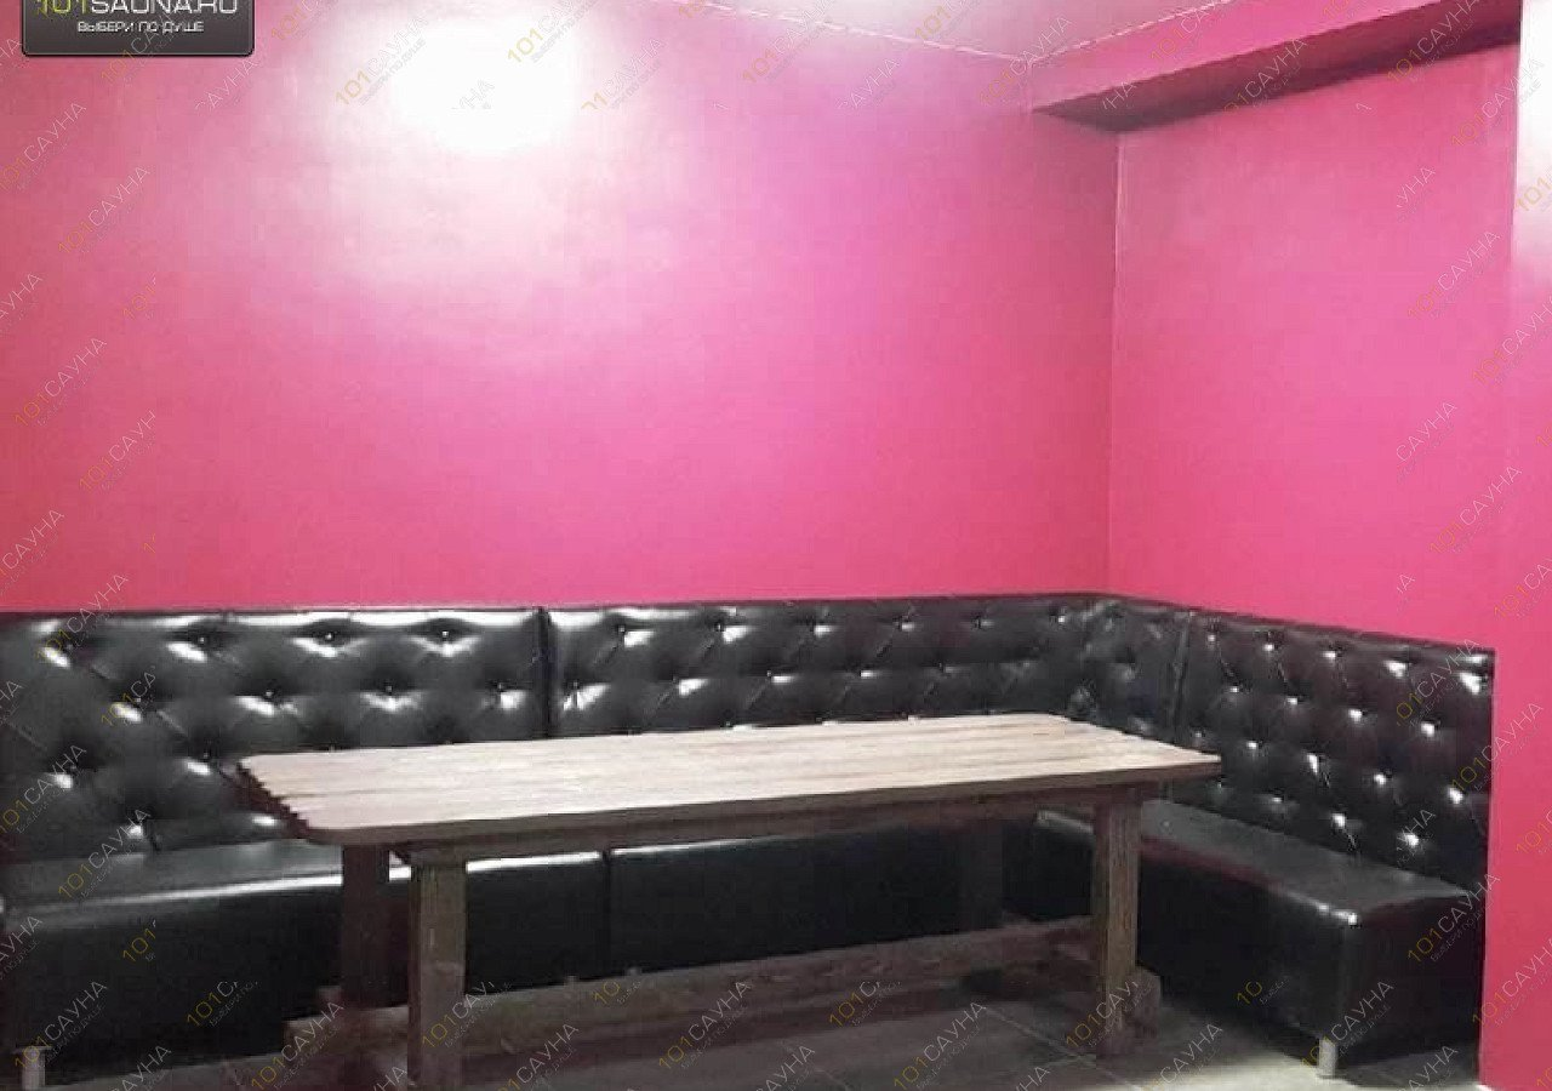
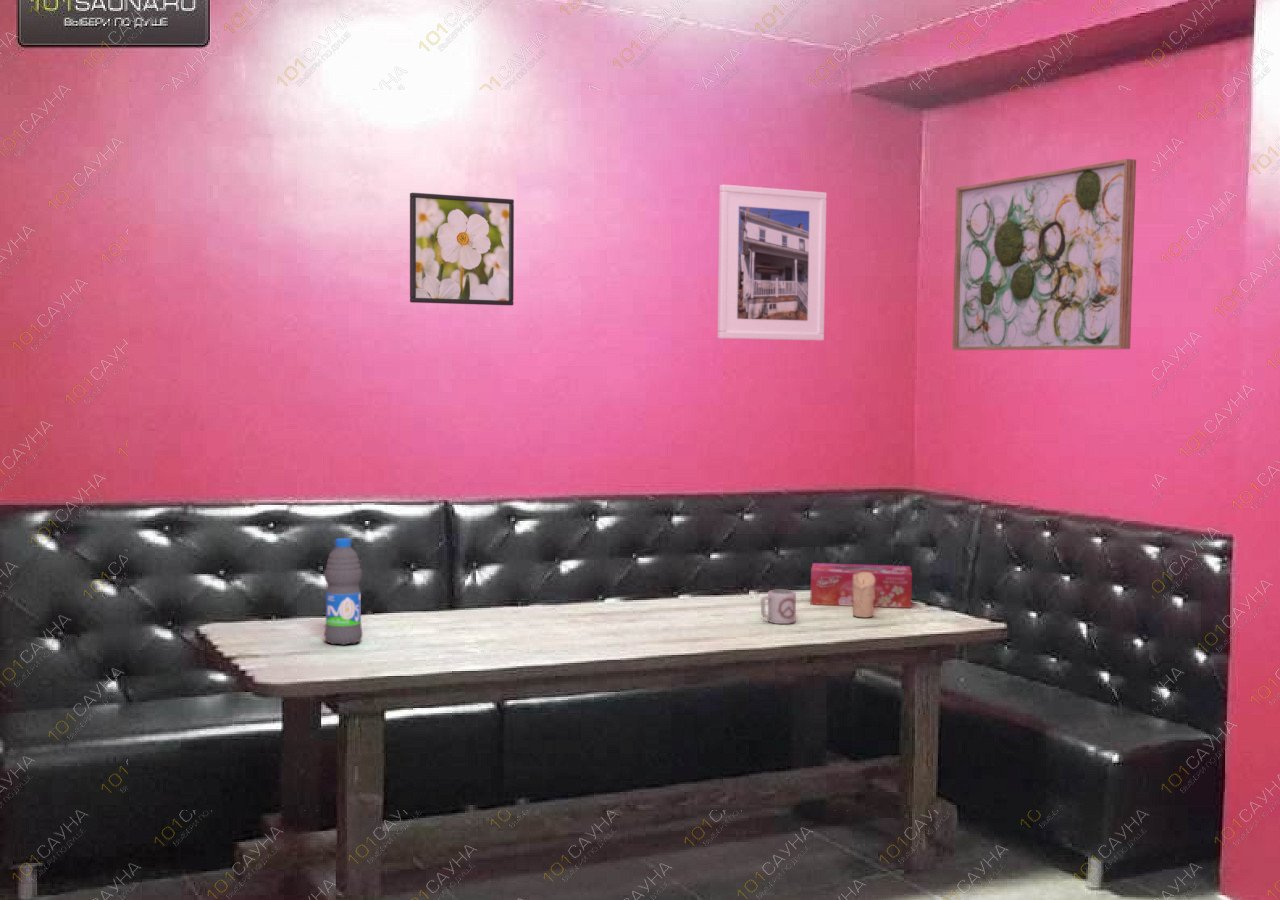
+ cup [760,589,797,625]
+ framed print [409,192,515,306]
+ tissue box [809,562,913,609]
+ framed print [717,184,828,342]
+ water bottle [324,537,363,646]
+ candle [852,572,875,619]
+ wall art [951,158,1137,351]
